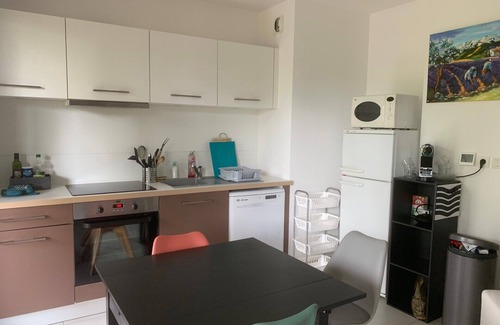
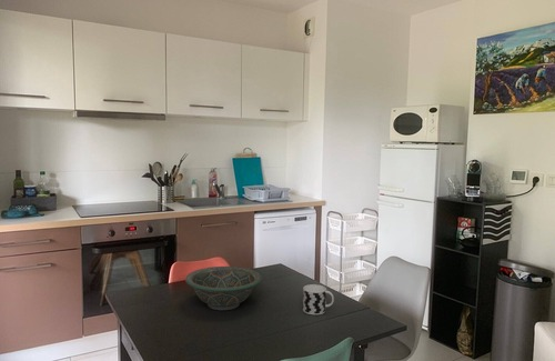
+ decorative bowl [184,265,263,311]
+ cup [302,283,335,315]
